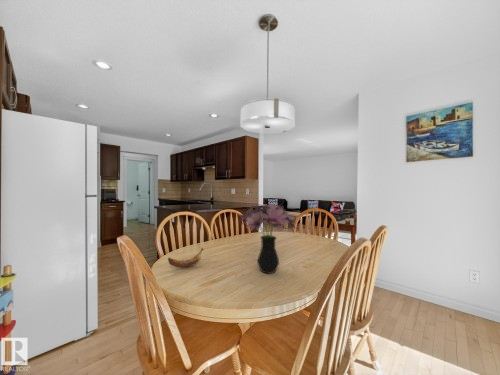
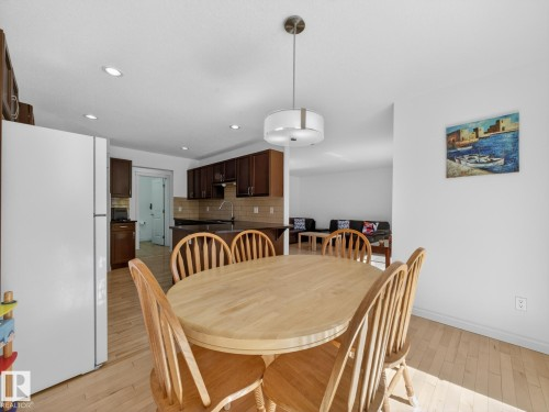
- flower arrangement [237,203,297,275]
- banana [167,247,205,269]
